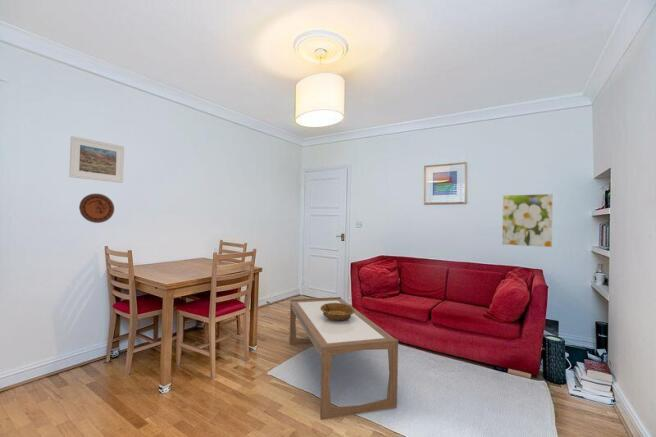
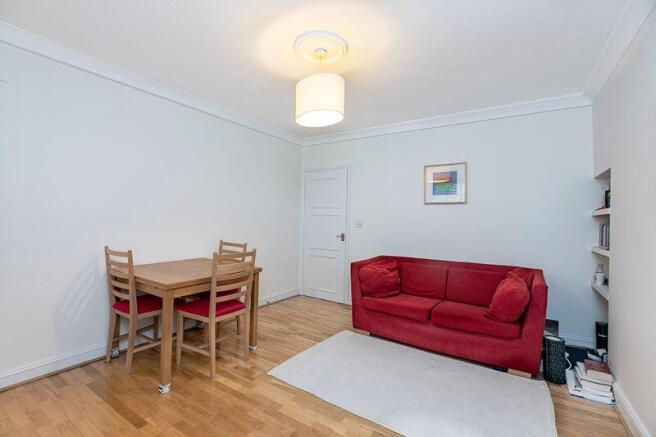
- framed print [68,135,125,184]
- decorative bowl [320,303,354,321]
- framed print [501,193,554,248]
- coffee table [288,296,399,421]
- decorative plate [78,193,115,224]
